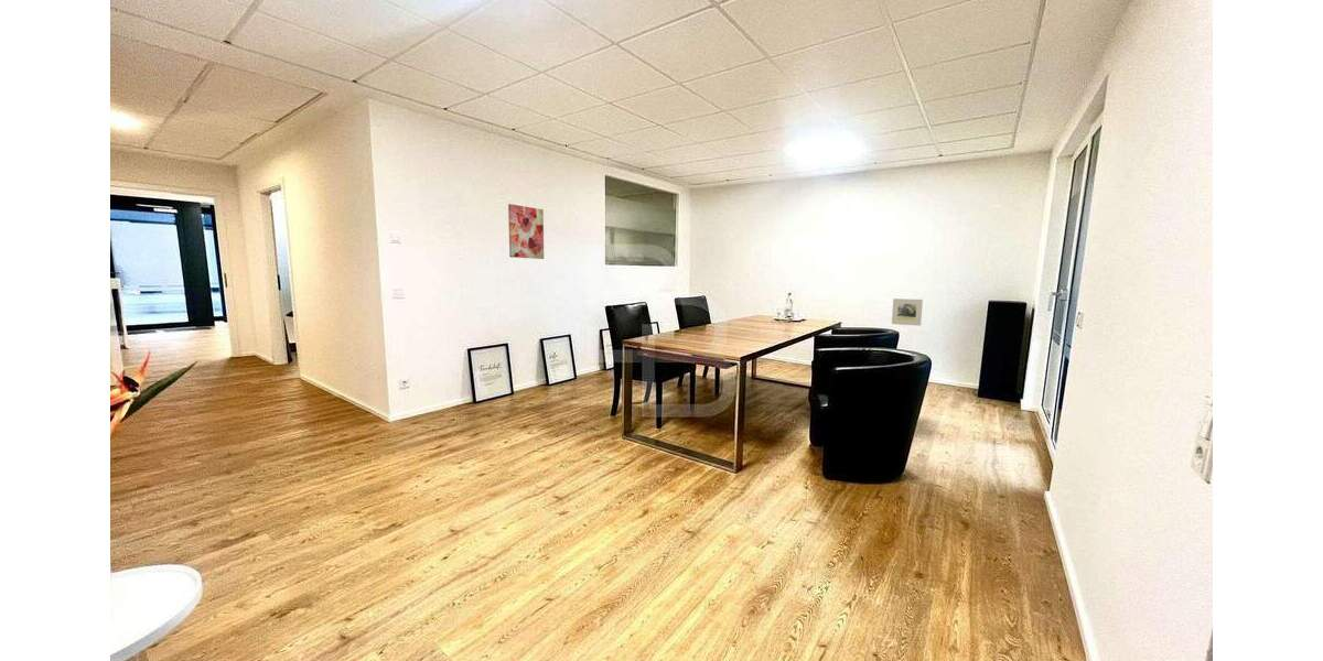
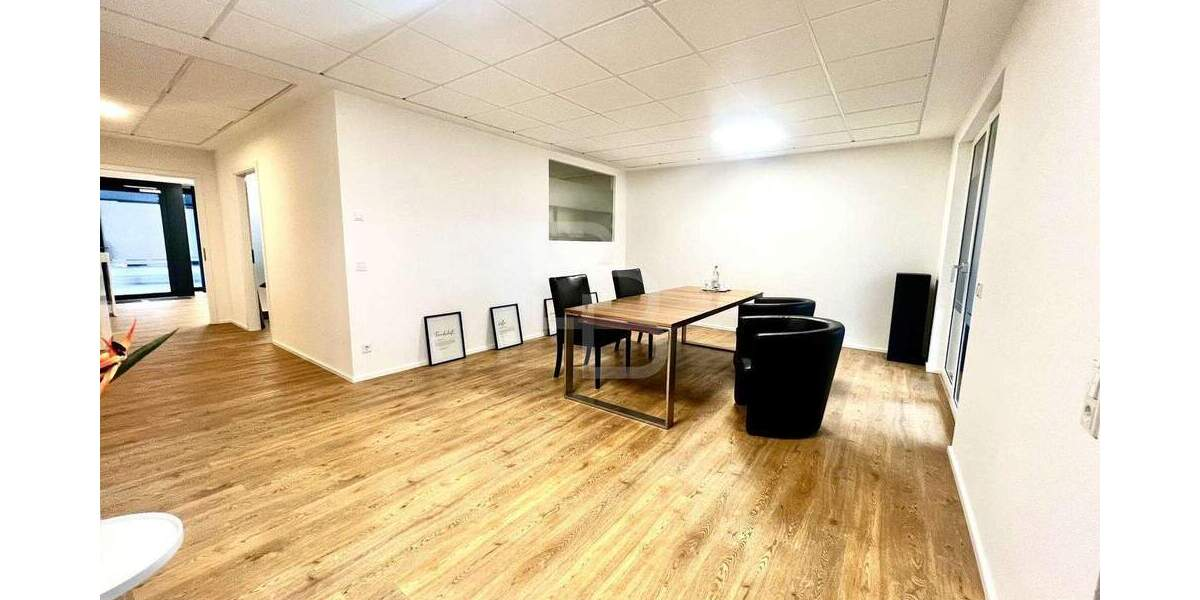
- wall art [507,203,545,260]
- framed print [891,297,924,327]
